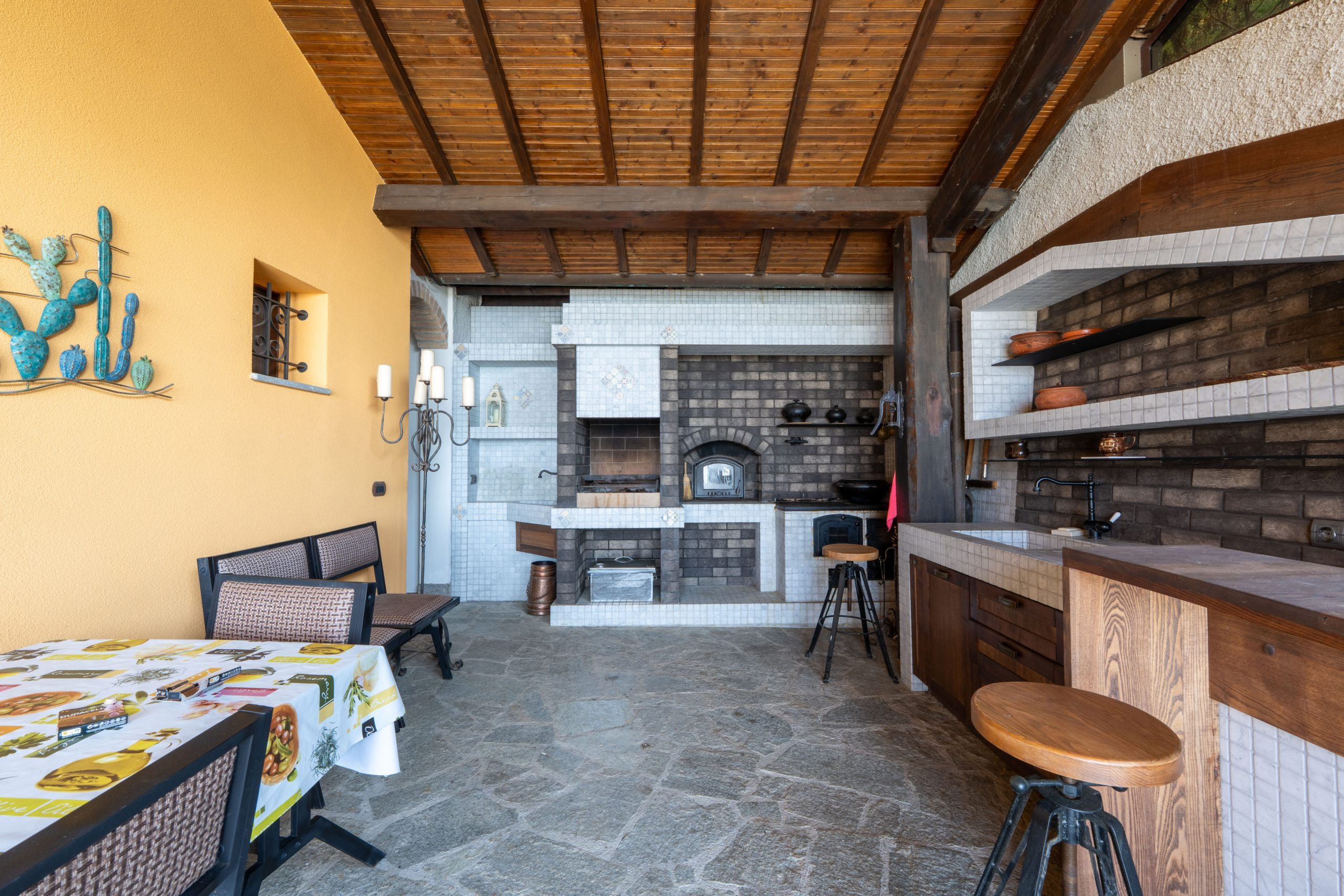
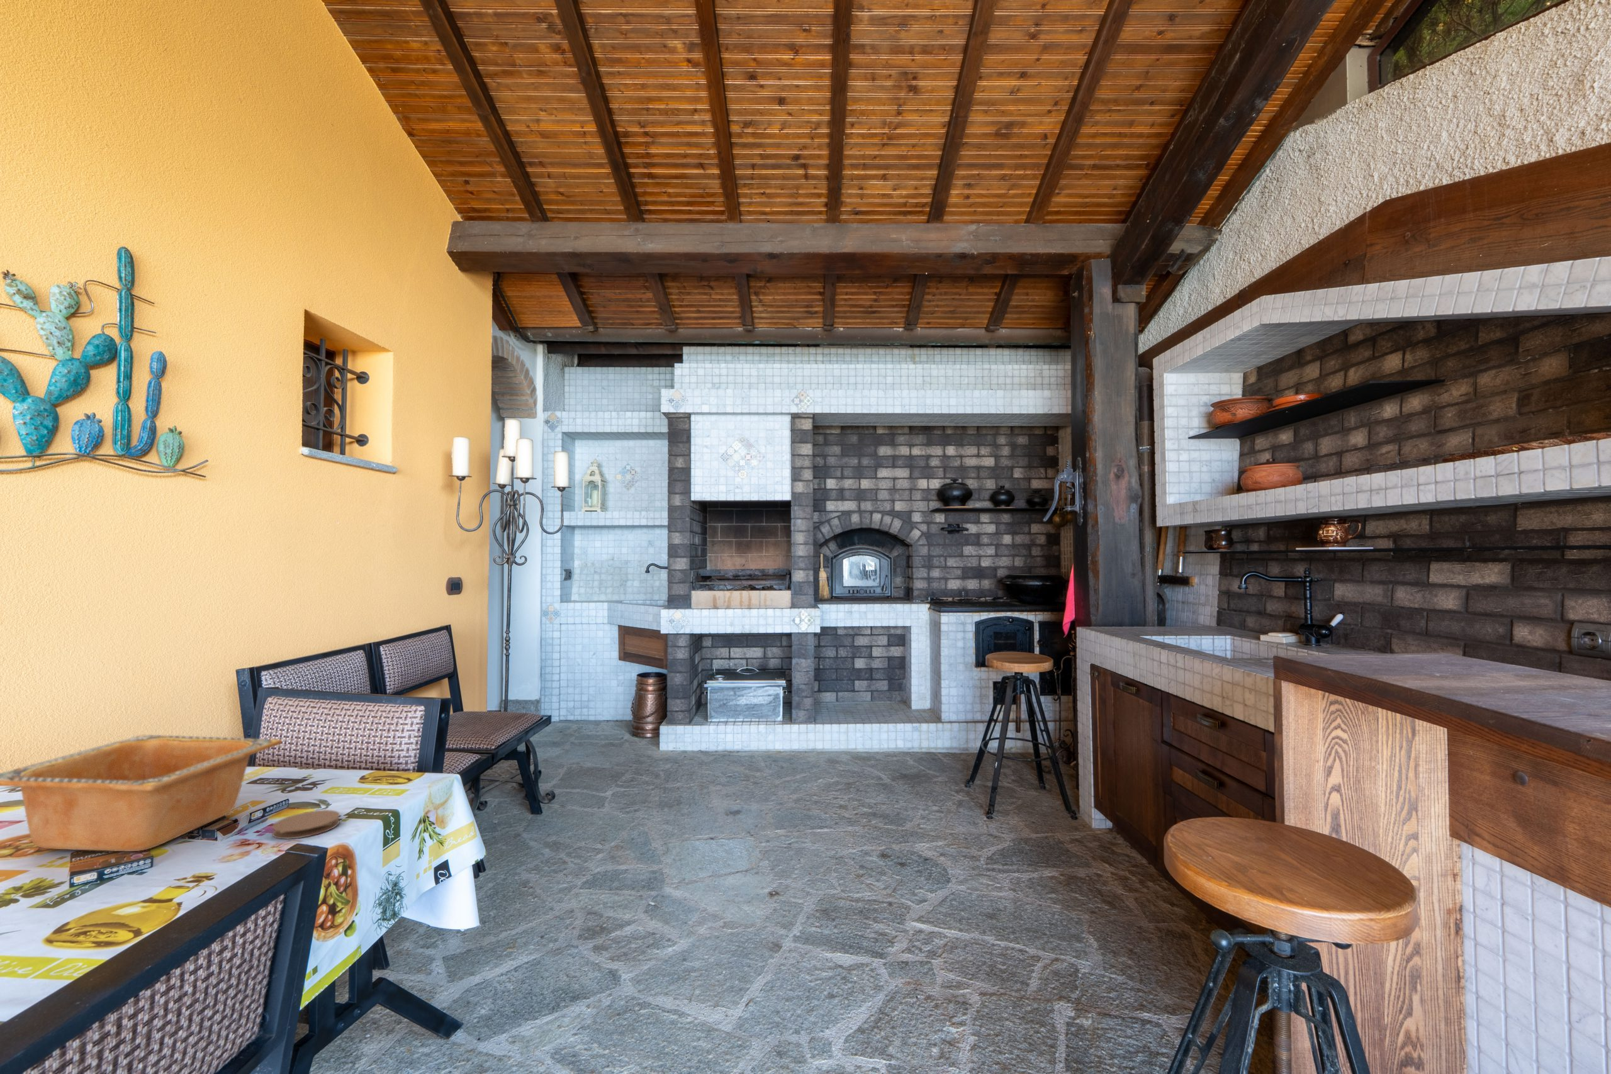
+ coaster [272,809,340,840]
+ serving bowl [0,735,283,852]
